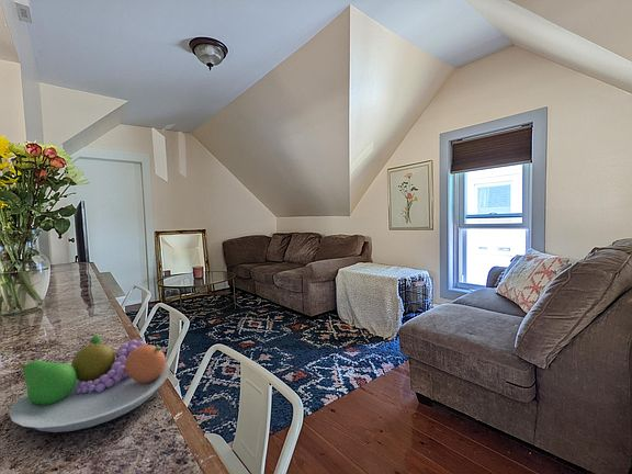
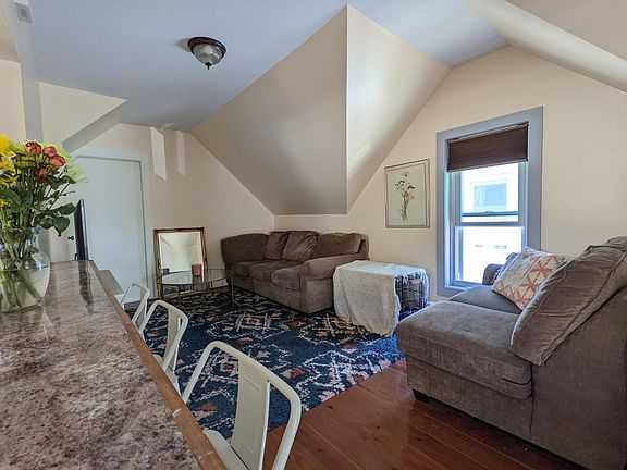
- fruit bowl [9,334,171,433]
